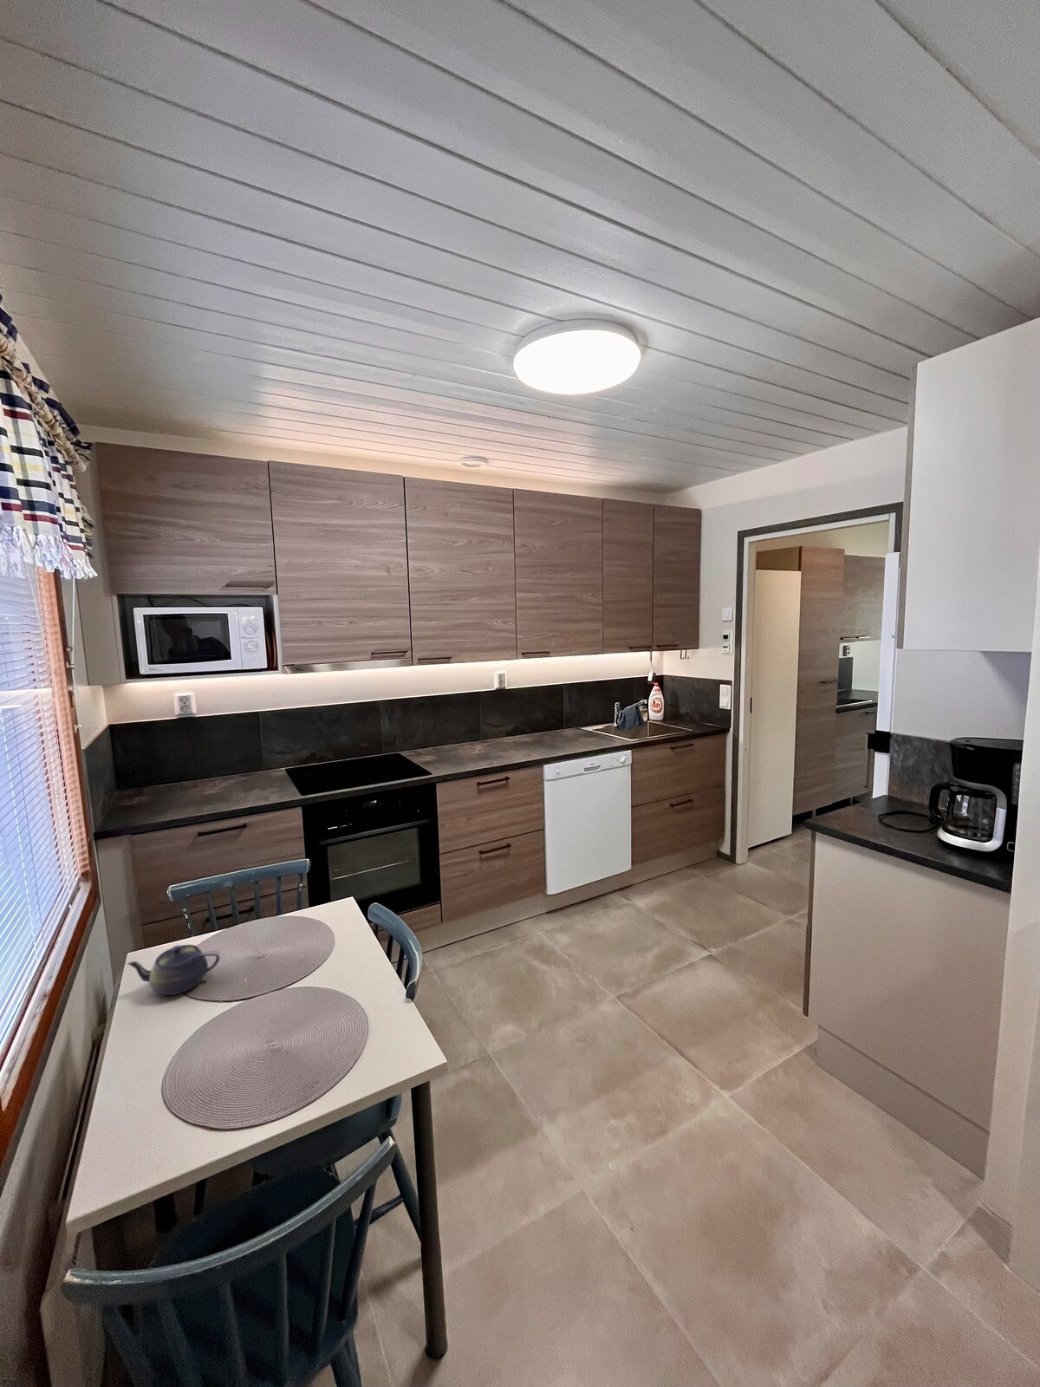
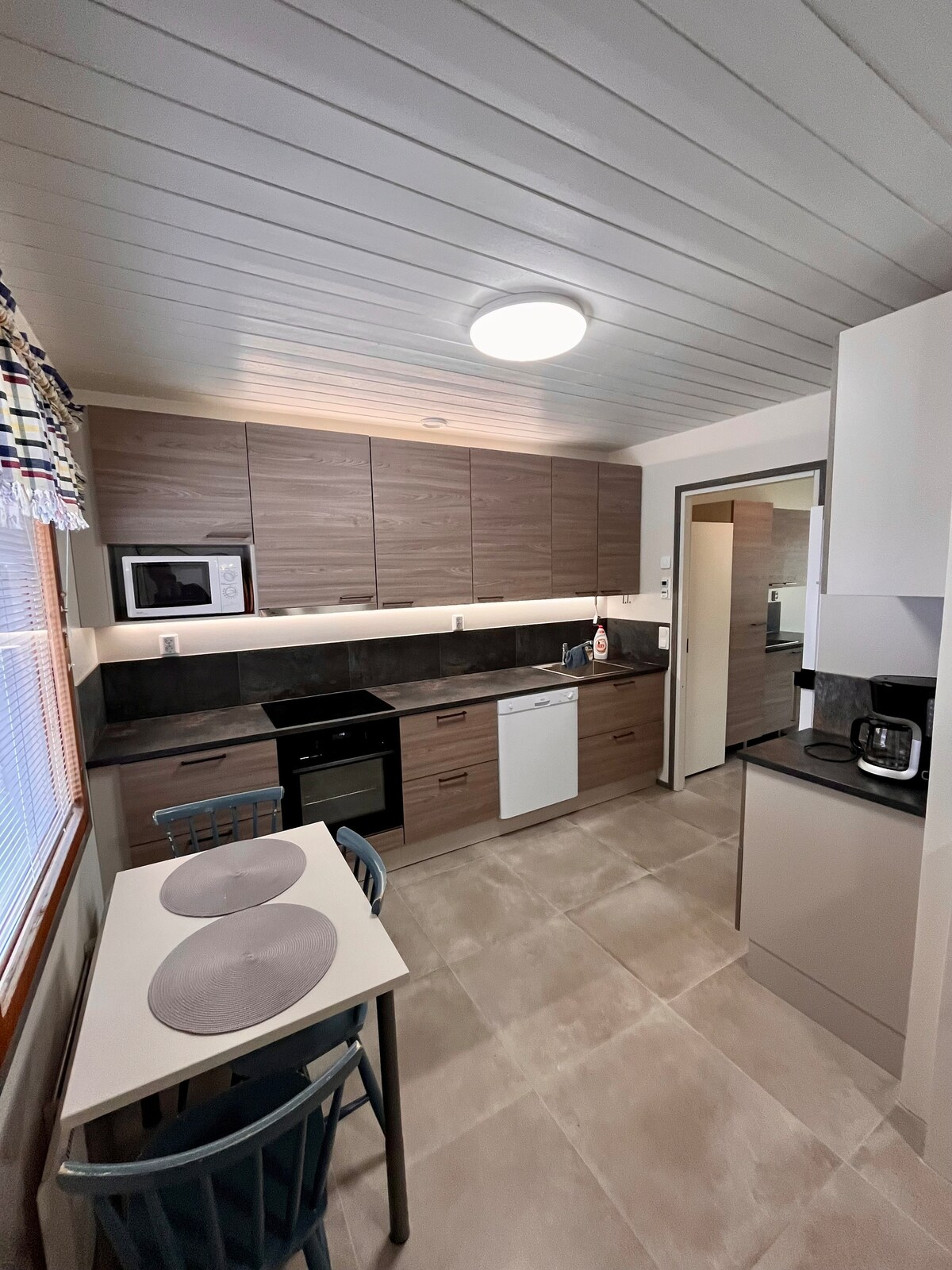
- teapot [126,944,221,996]
